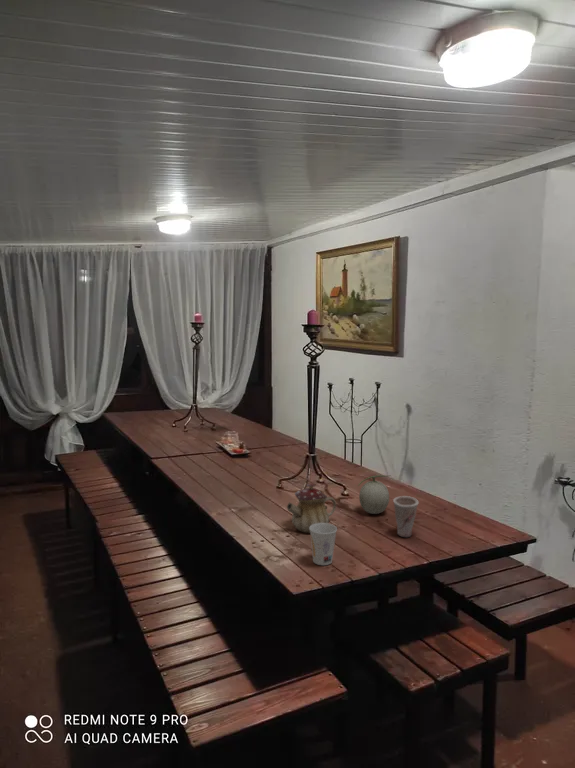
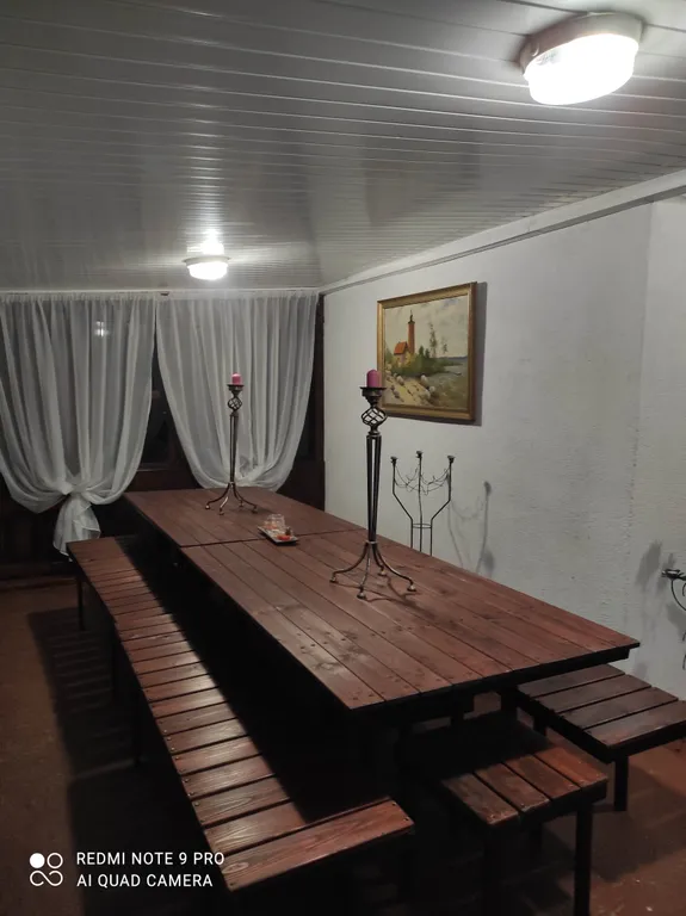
- fruit [357,474,392,515]
- cup [309,523,338,566]
- teapot [286,482,337,534]
- cup [392,495,420,538]
